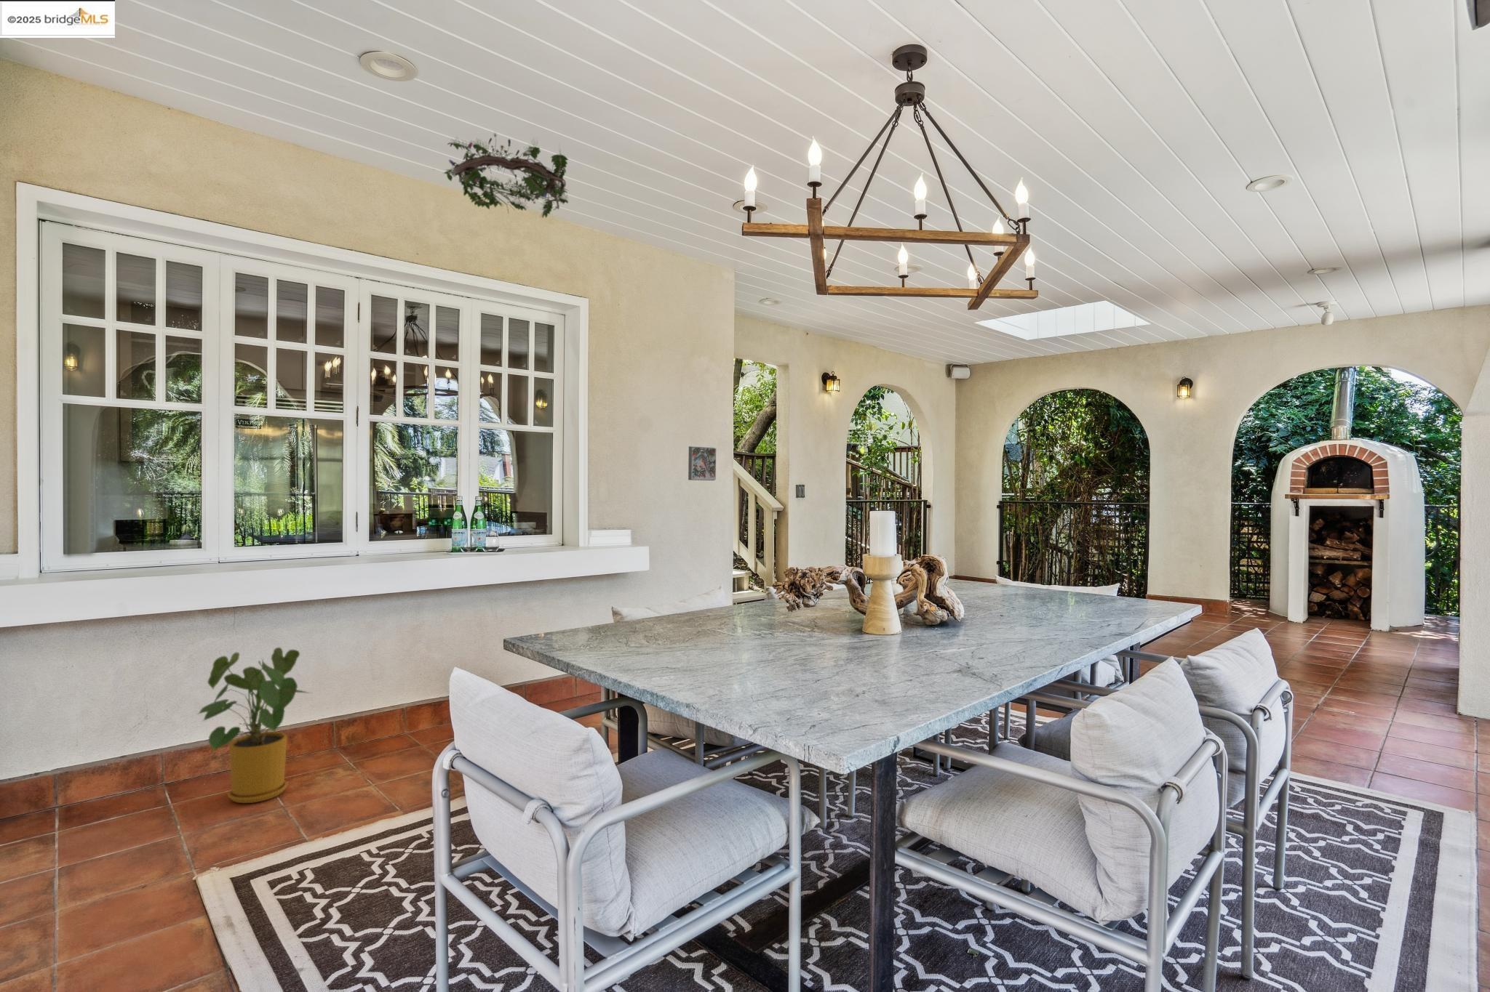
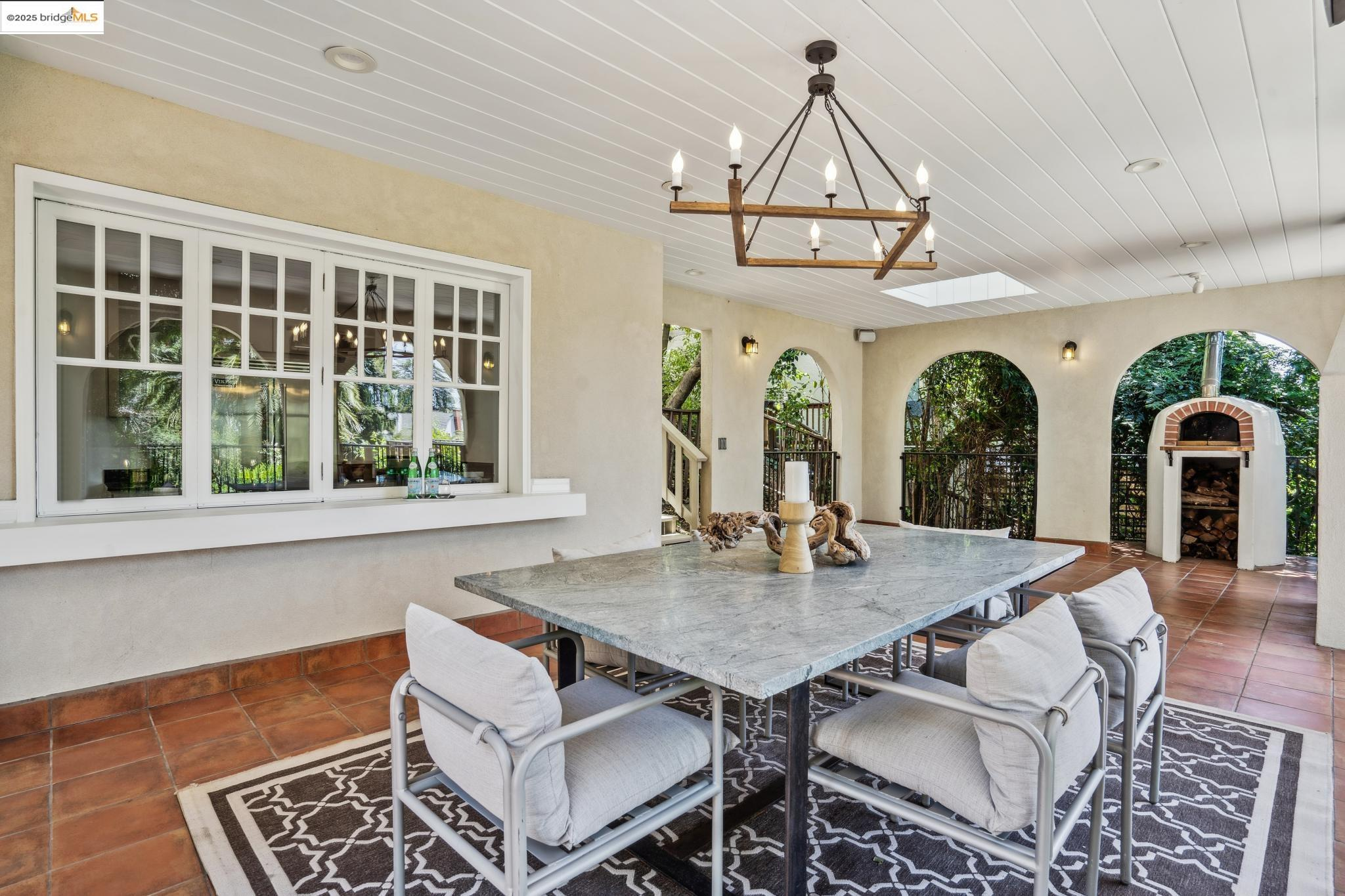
- decorative tile [688,445,717,482]
- wreath [442,131,569,219]
- house plant [196,647,312,804]
